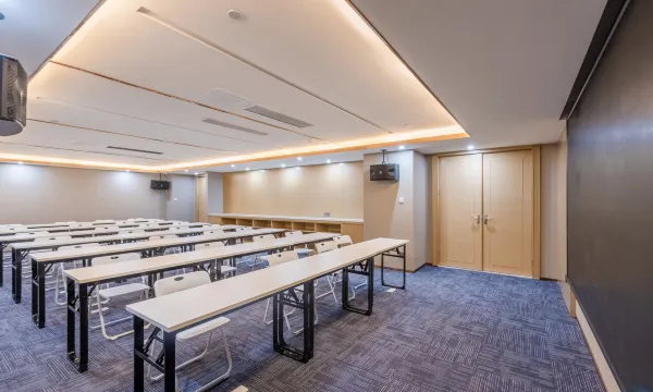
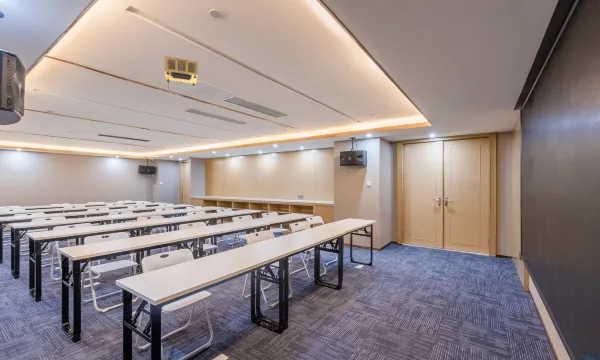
+ projector [164,55,199,90]
